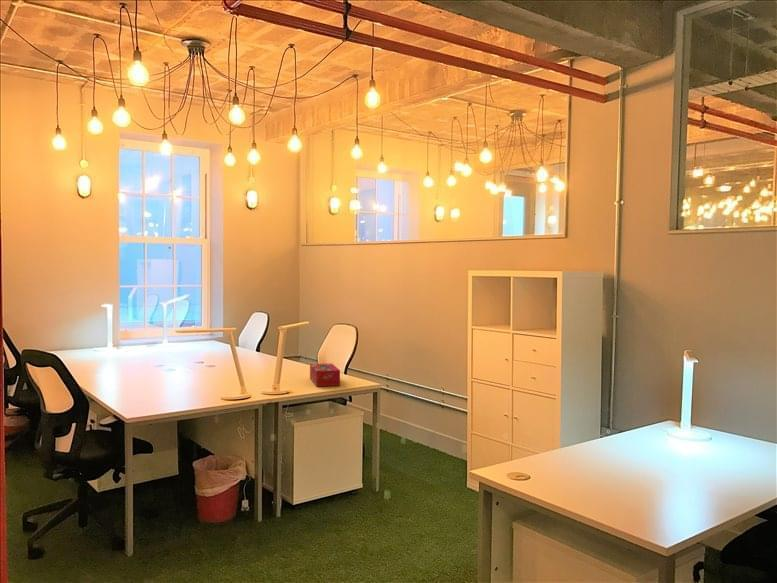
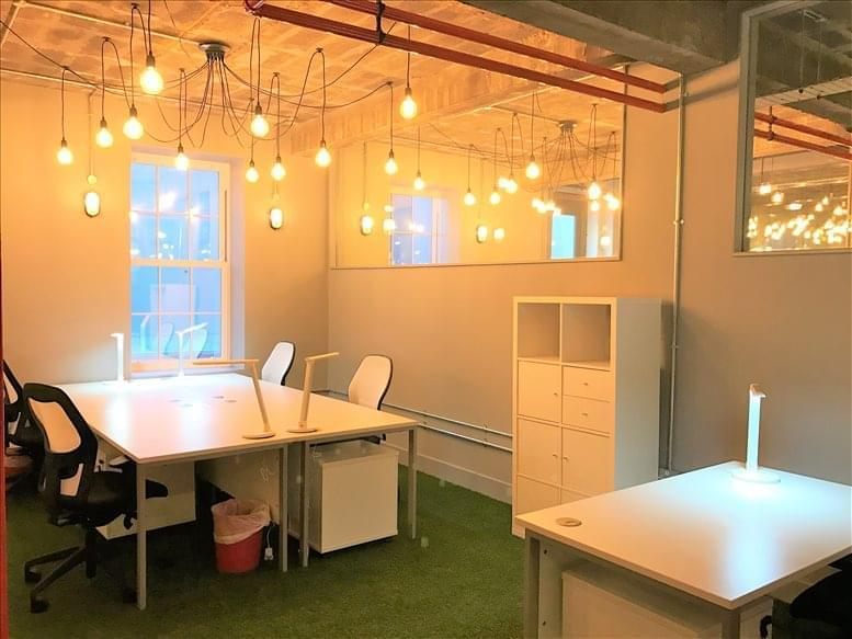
- tissue box [309,362,341,388]
